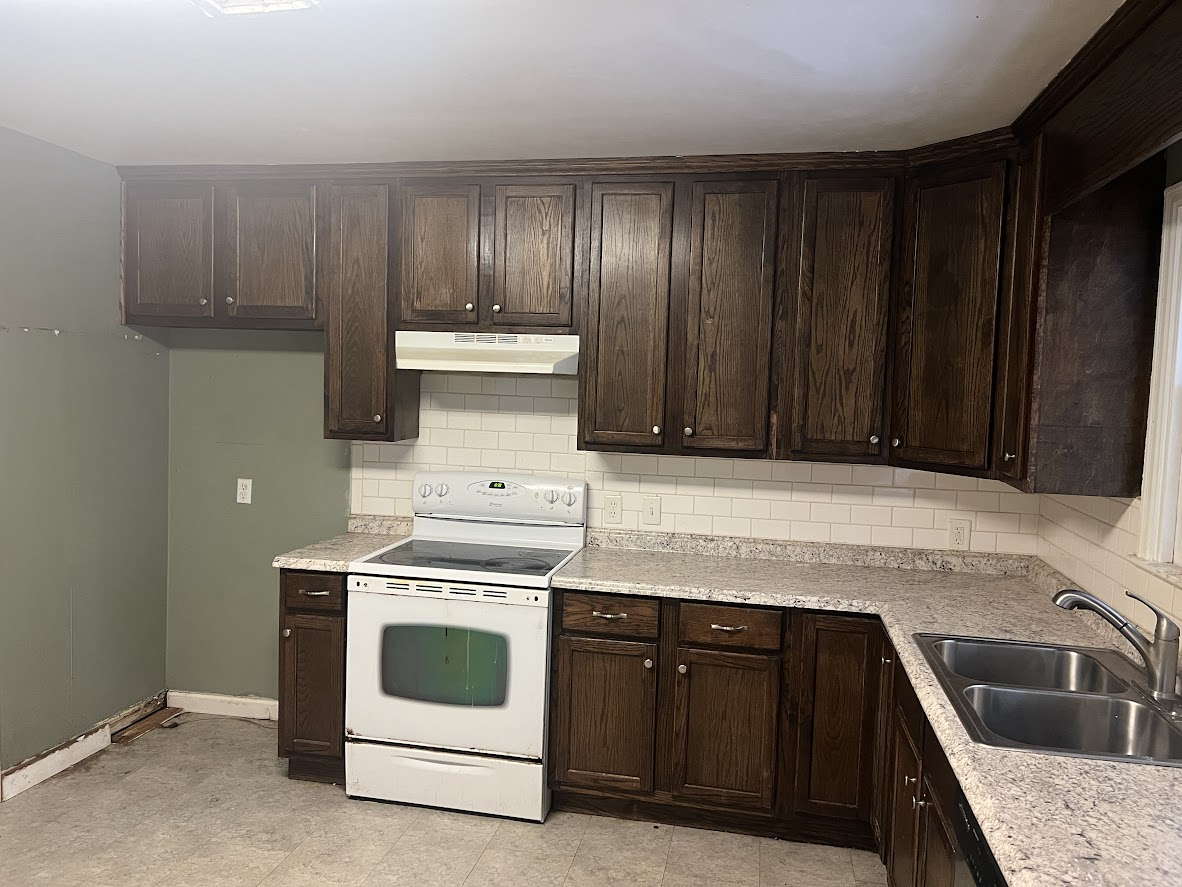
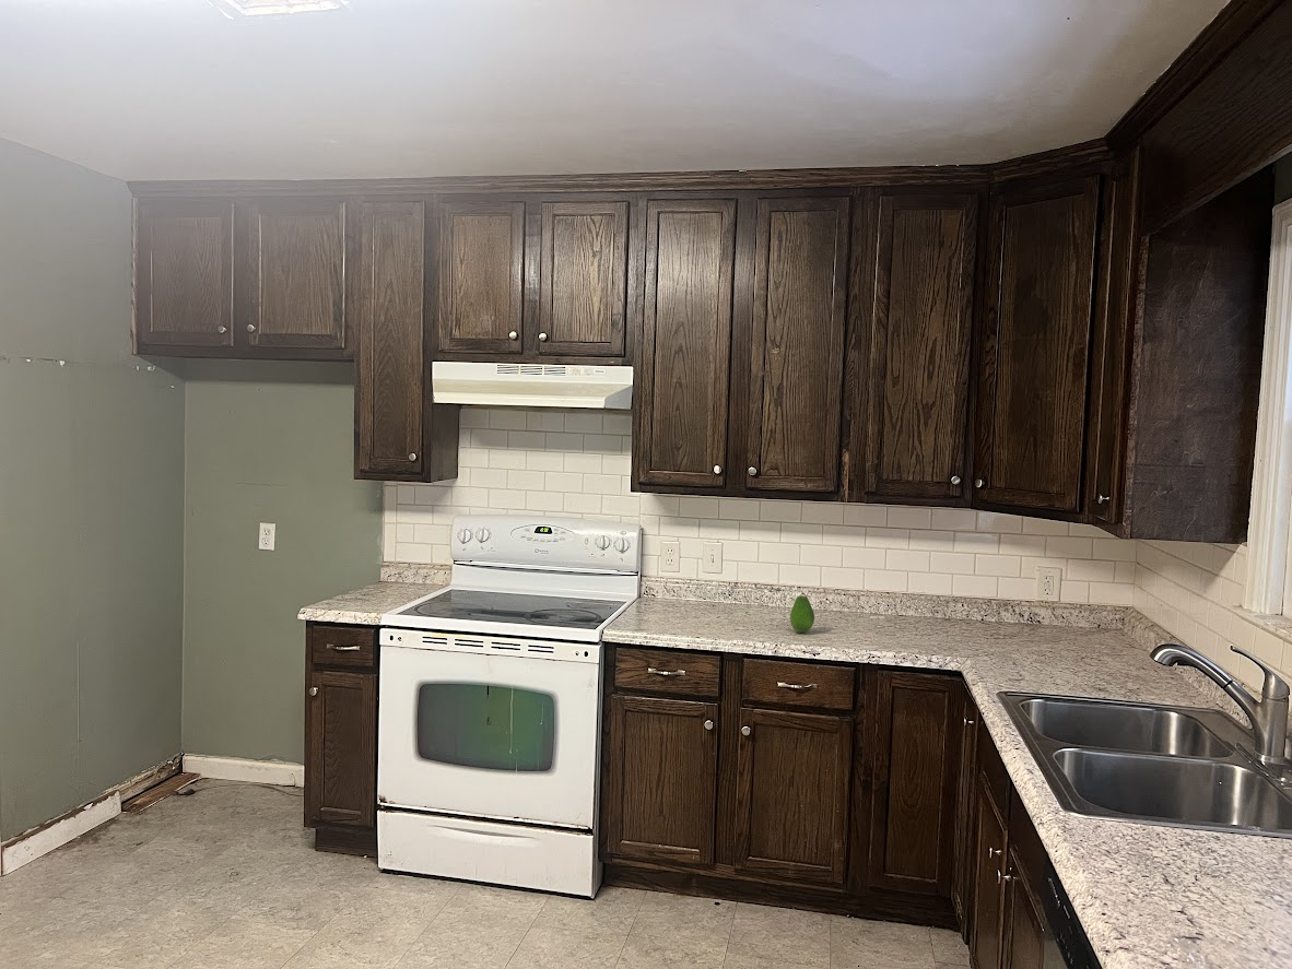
+ fruit [789,594,815,634]
